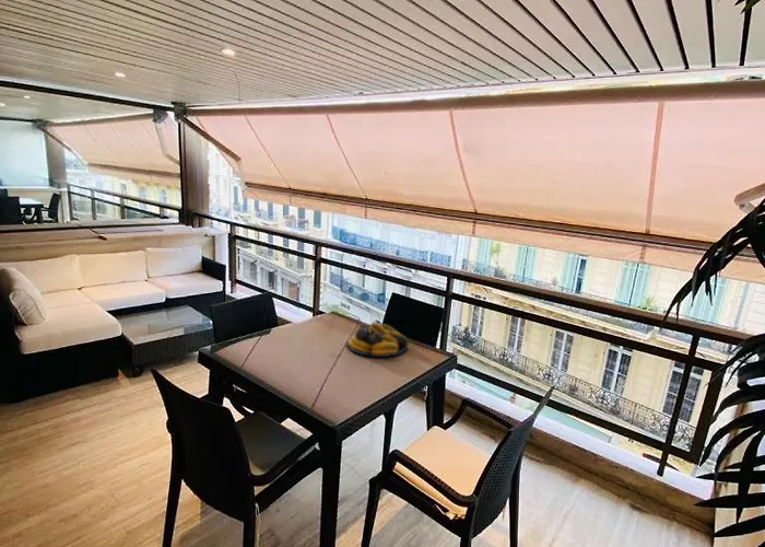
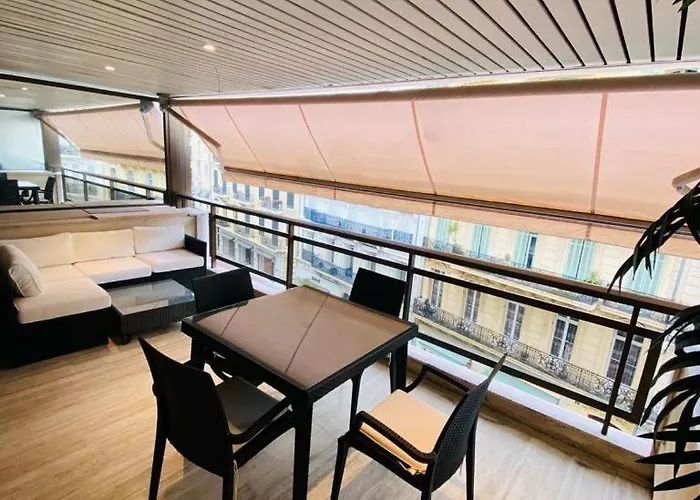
- fruit bowl [345,322,410,358]
